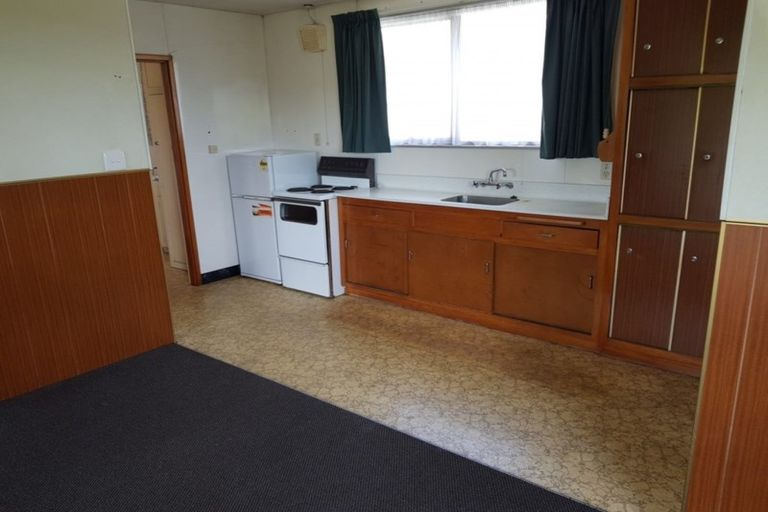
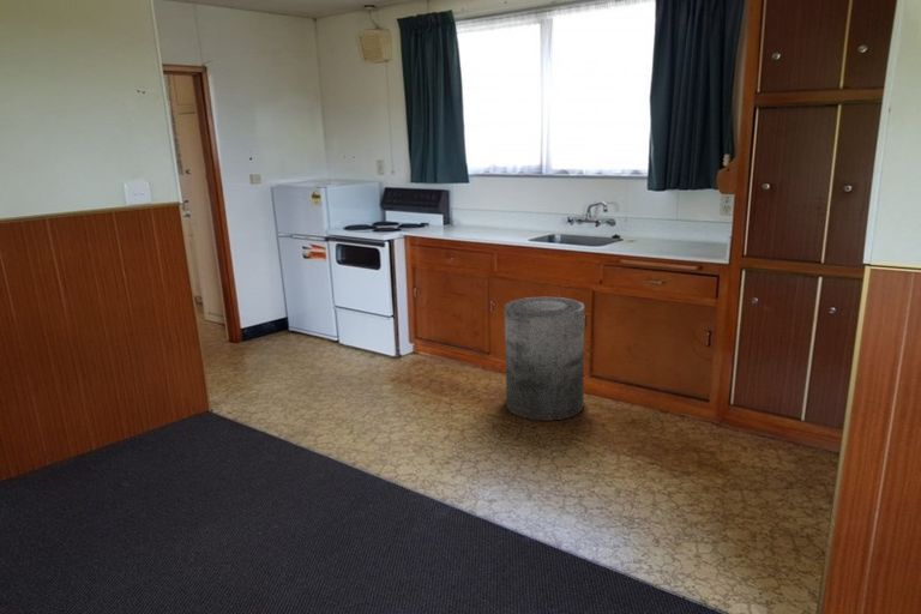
+ trash can [504,296,585,422]
